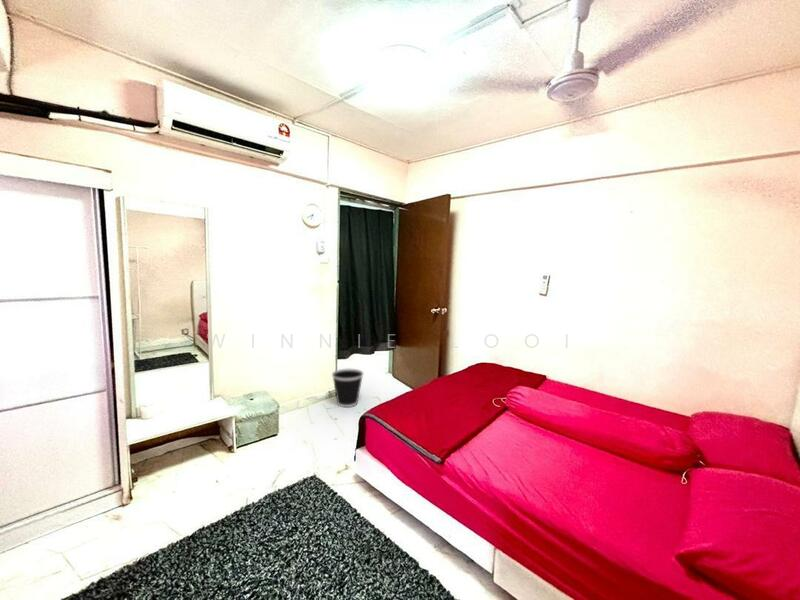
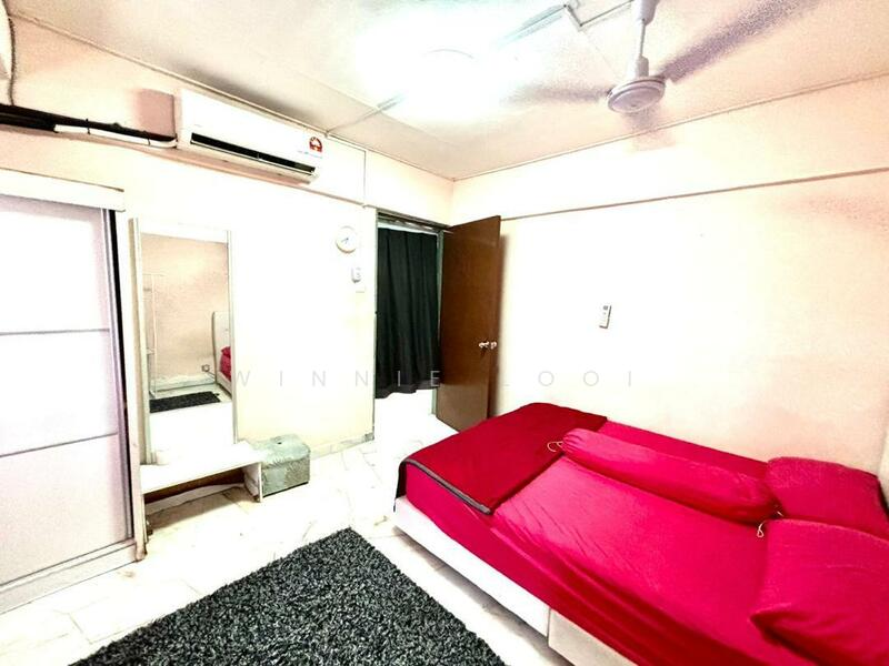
- wastebasket [331,368,364,408]
